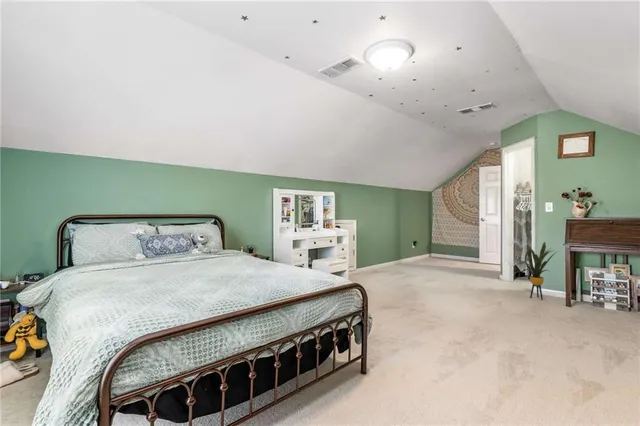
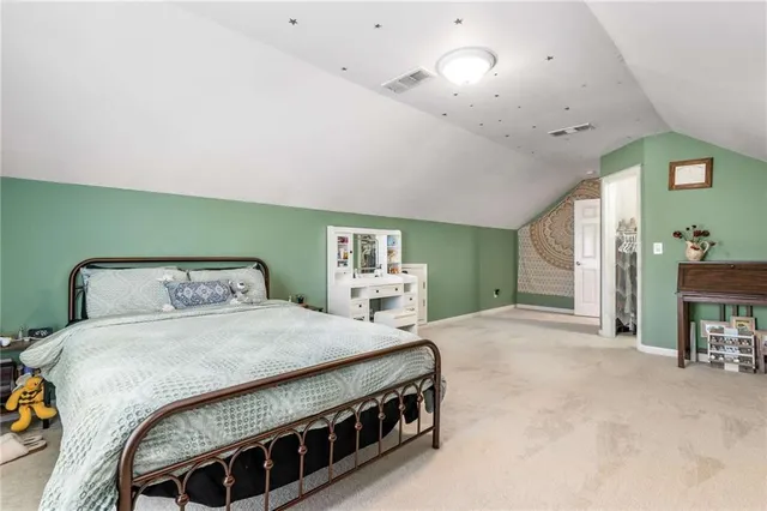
- house plant [516,241,560,301]
